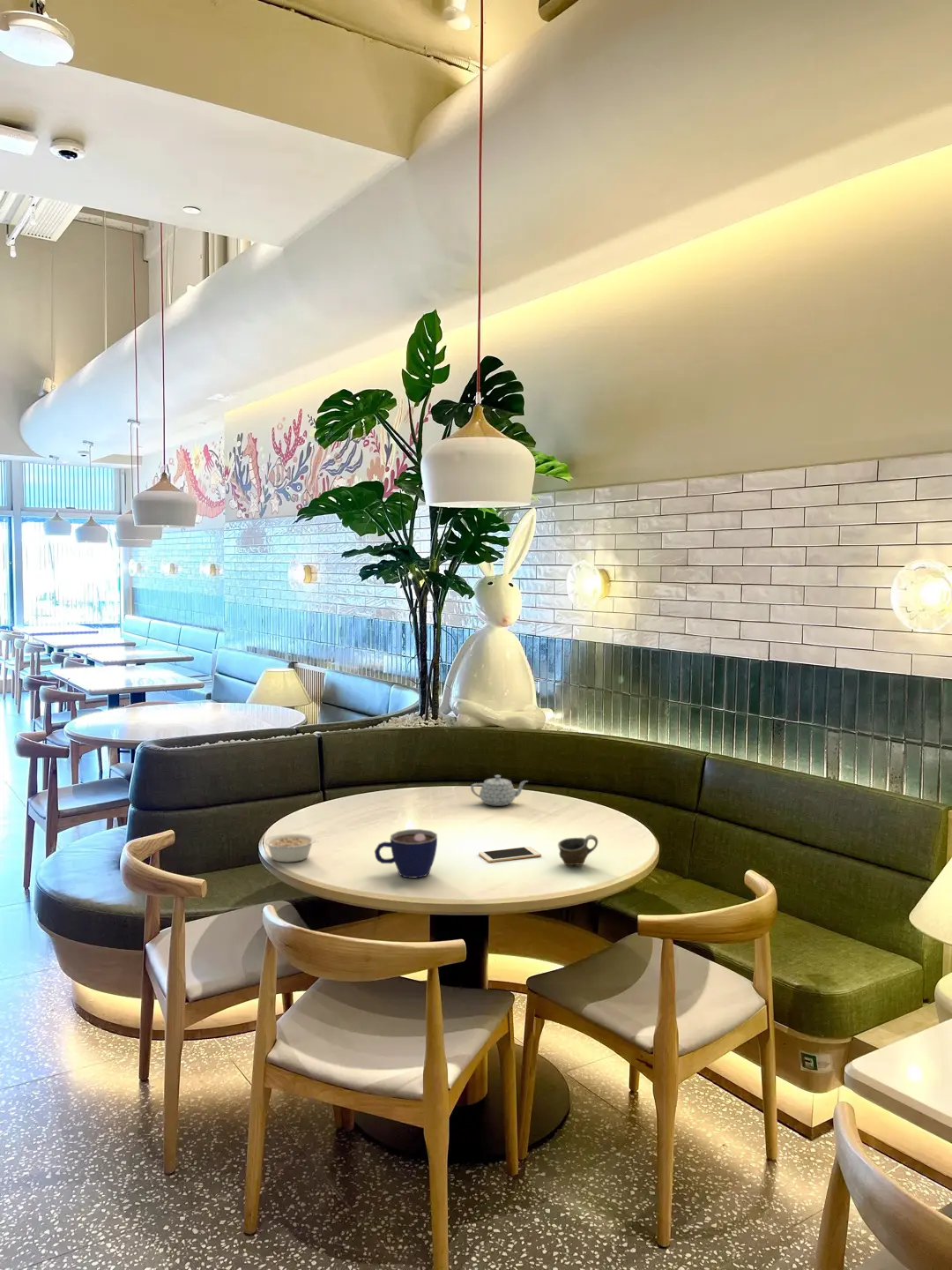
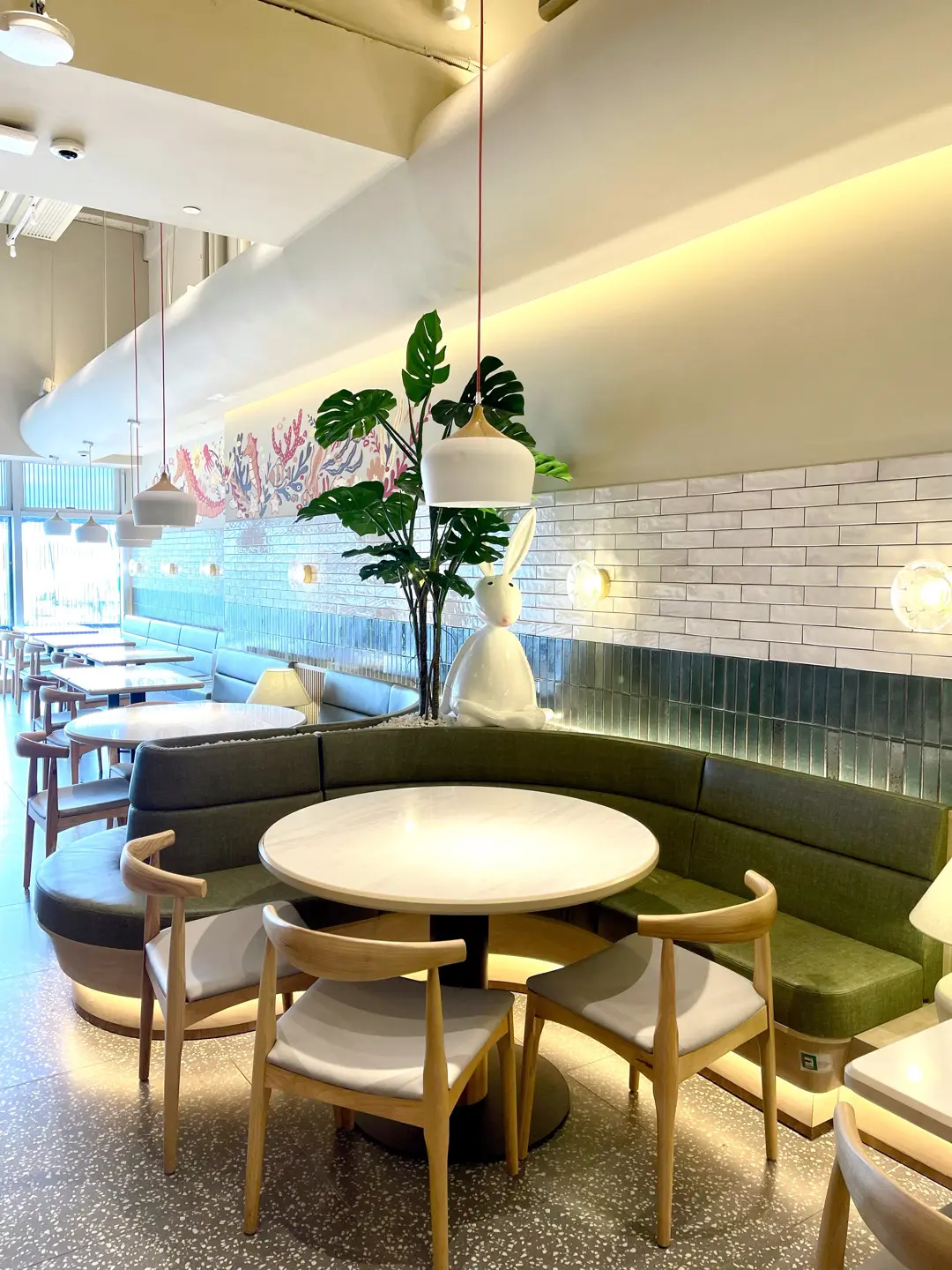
- teapot [470,774,529,807]
- legume [264,833,318,863]
- cup [374,828,438,879]
- cell phone [478,846,542,863]
- cup [557,833,599,866]
